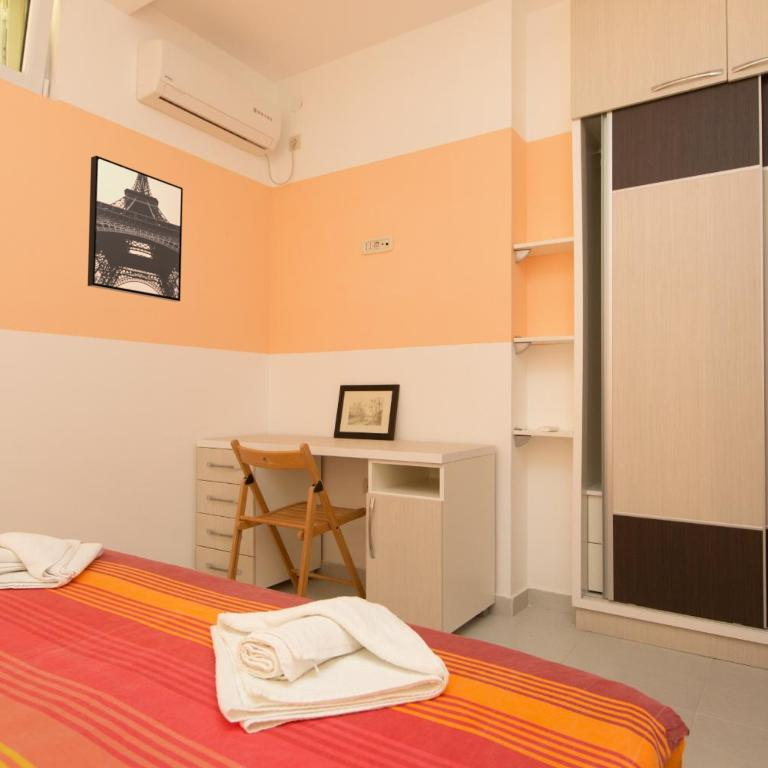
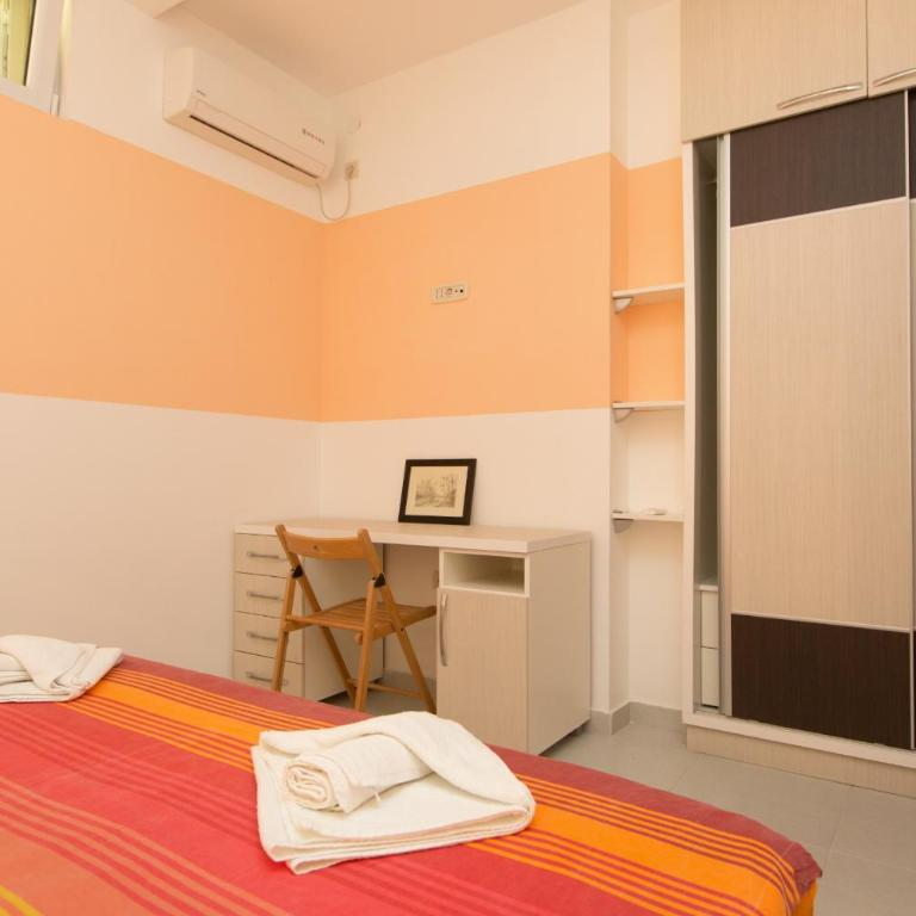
- wall art [87,155,184,303]
